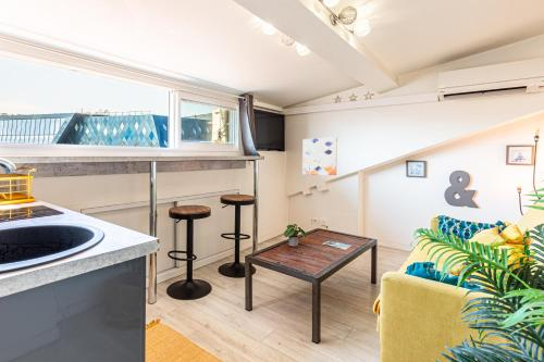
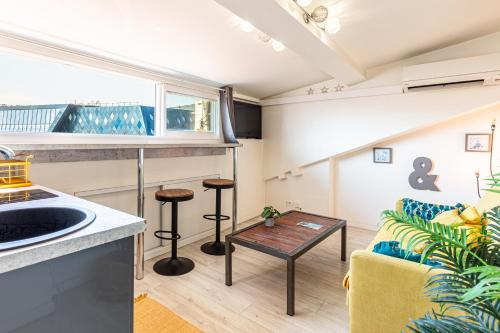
- wall art [301,136,338,176]
